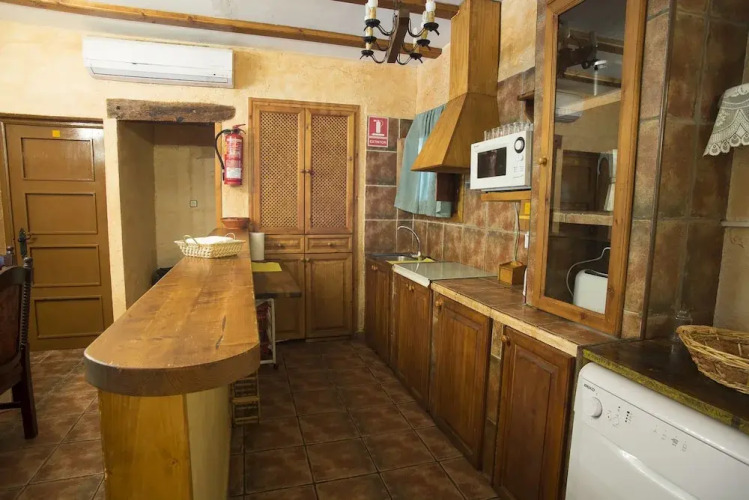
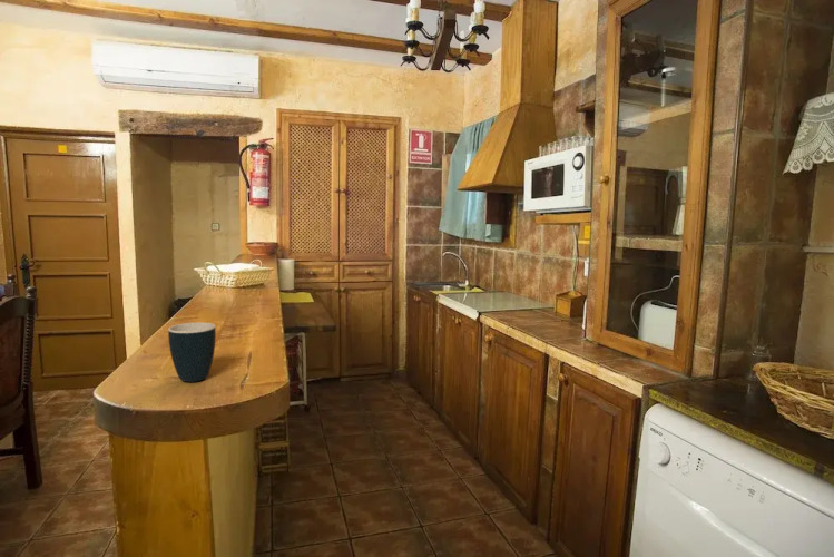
+ mug [167,322,217,383]
